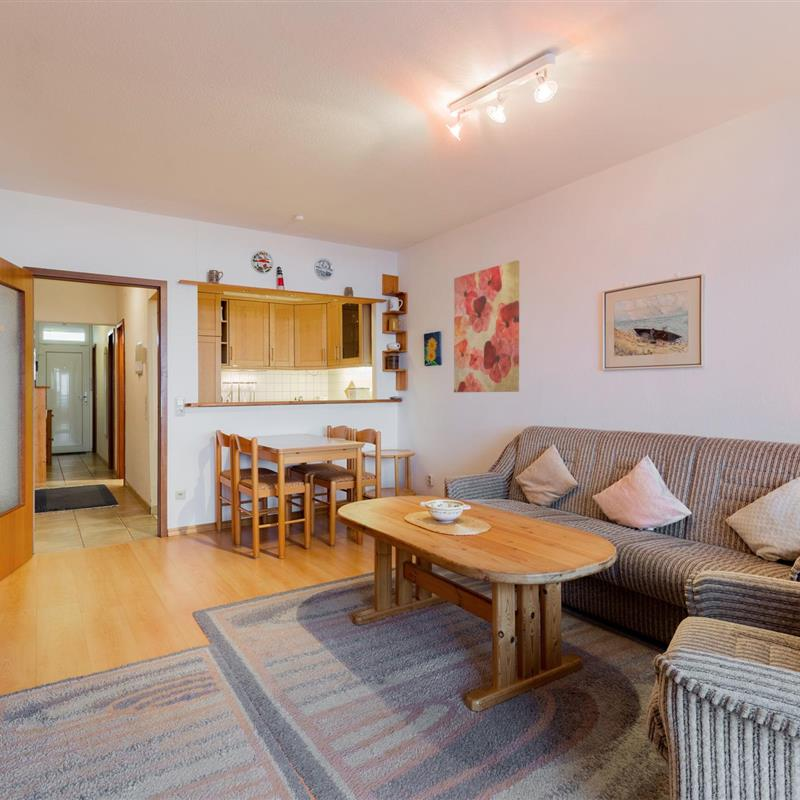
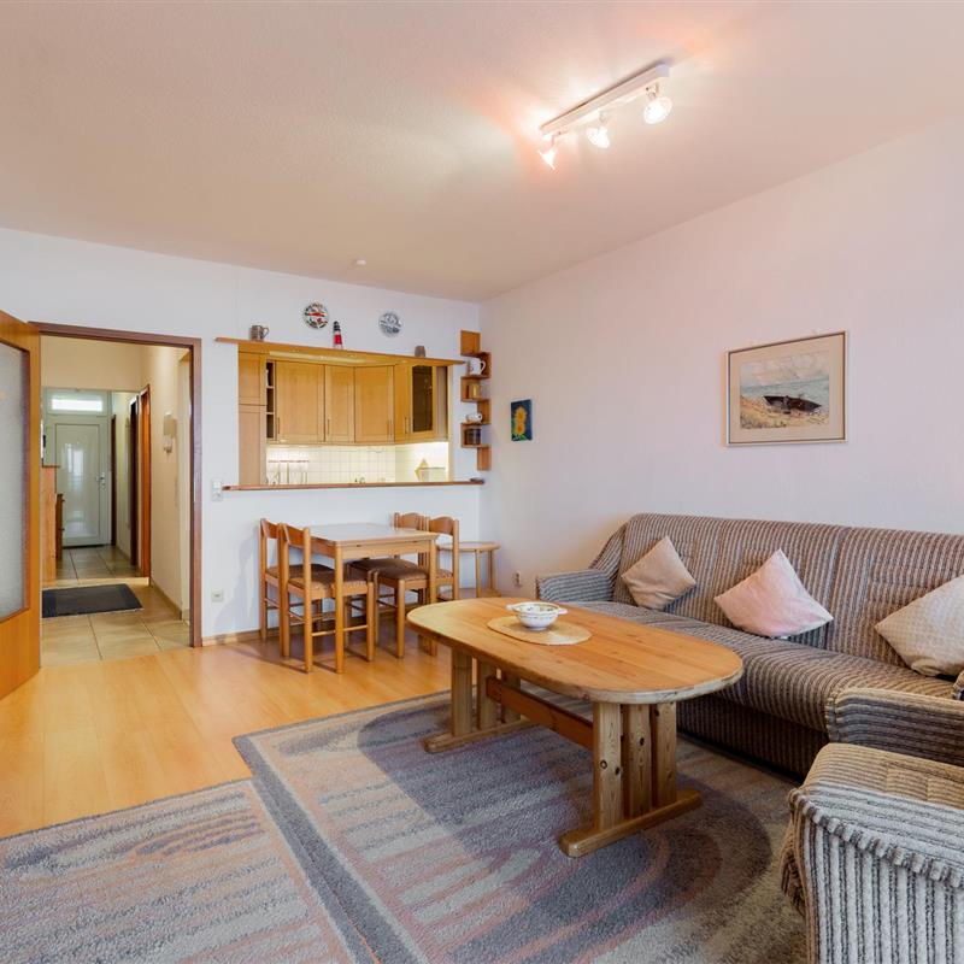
- wall art [453,259,520,393]
